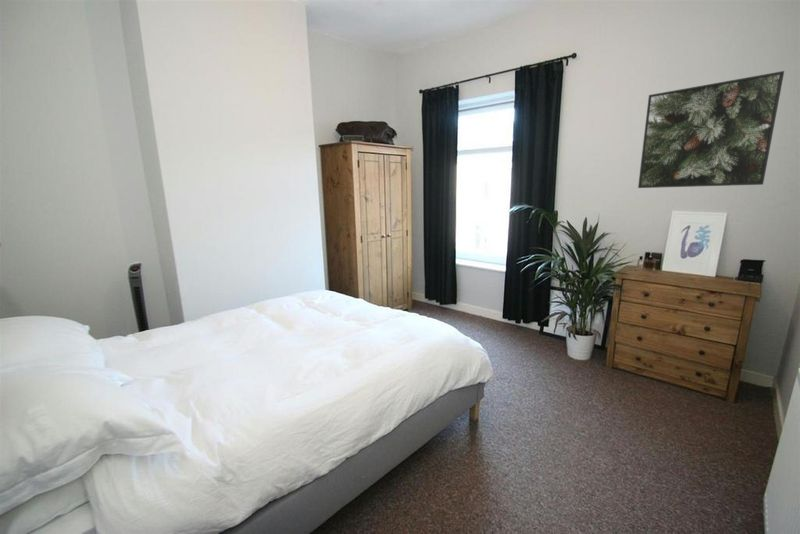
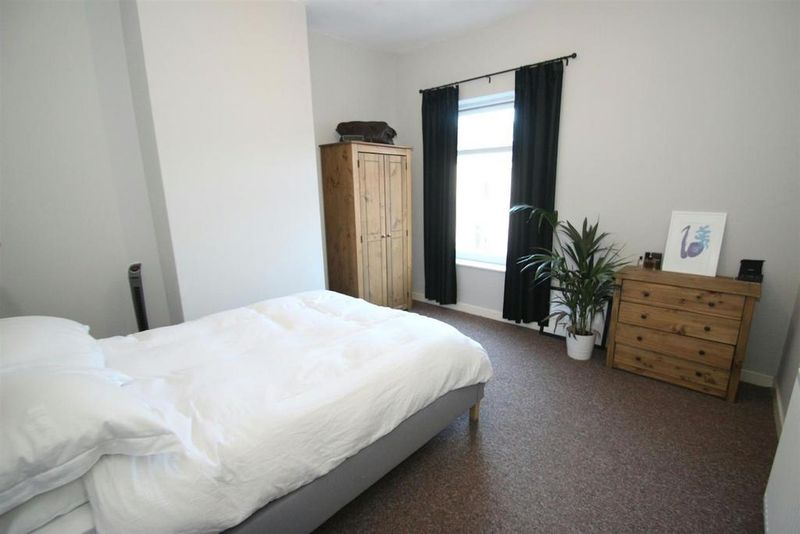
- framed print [637,70,785,189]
